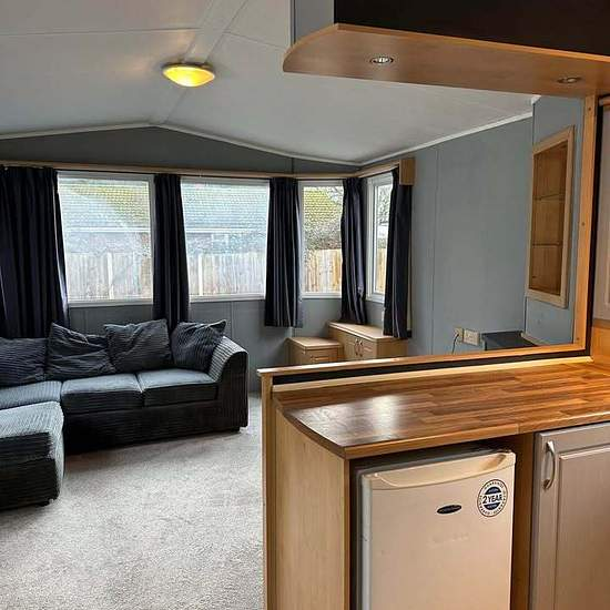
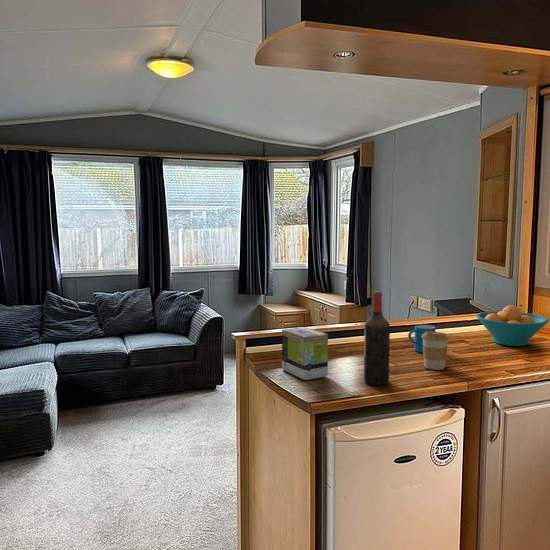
+ coffee cup [422,331,450,371]
+ fruit bowl [475,304,550,347]
+ mug [407,324,437,354]
+ tea box [281,326,329,381]
+ wine bottle [363,290,391,386]
